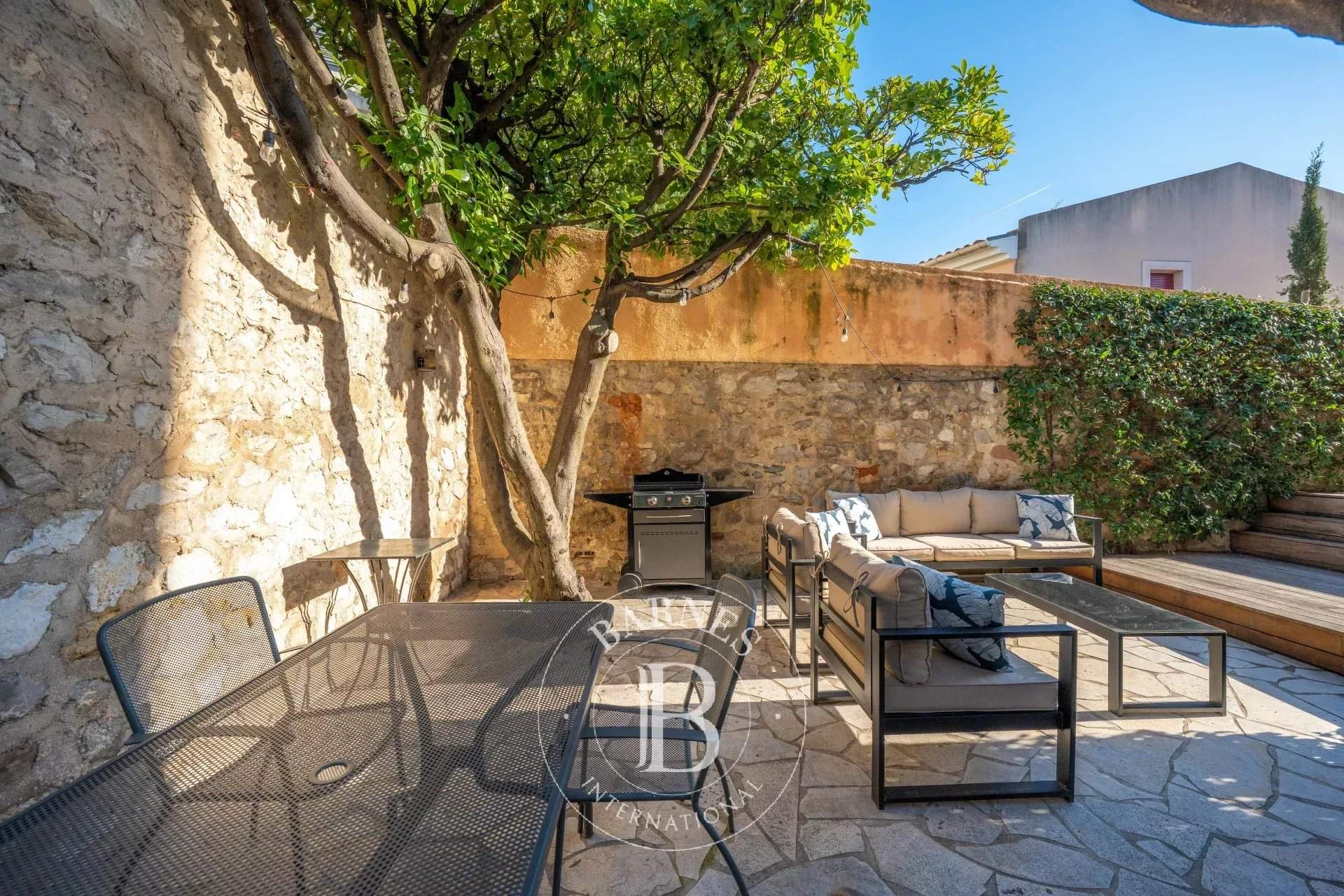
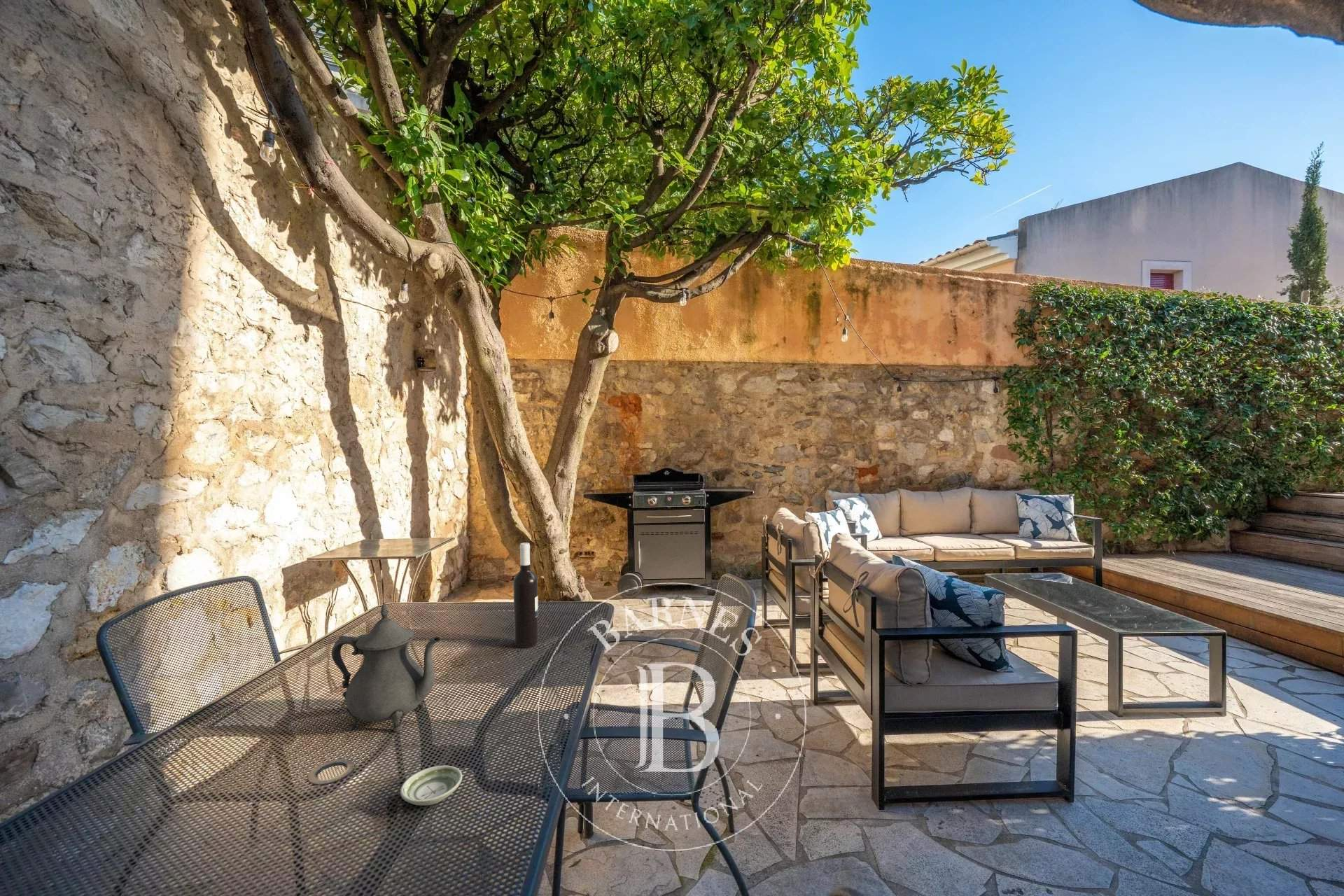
+ wine bottle [512,542,539,648]
+ saucer [400,765,463,806]
+ teapot [330,602,442,732]
